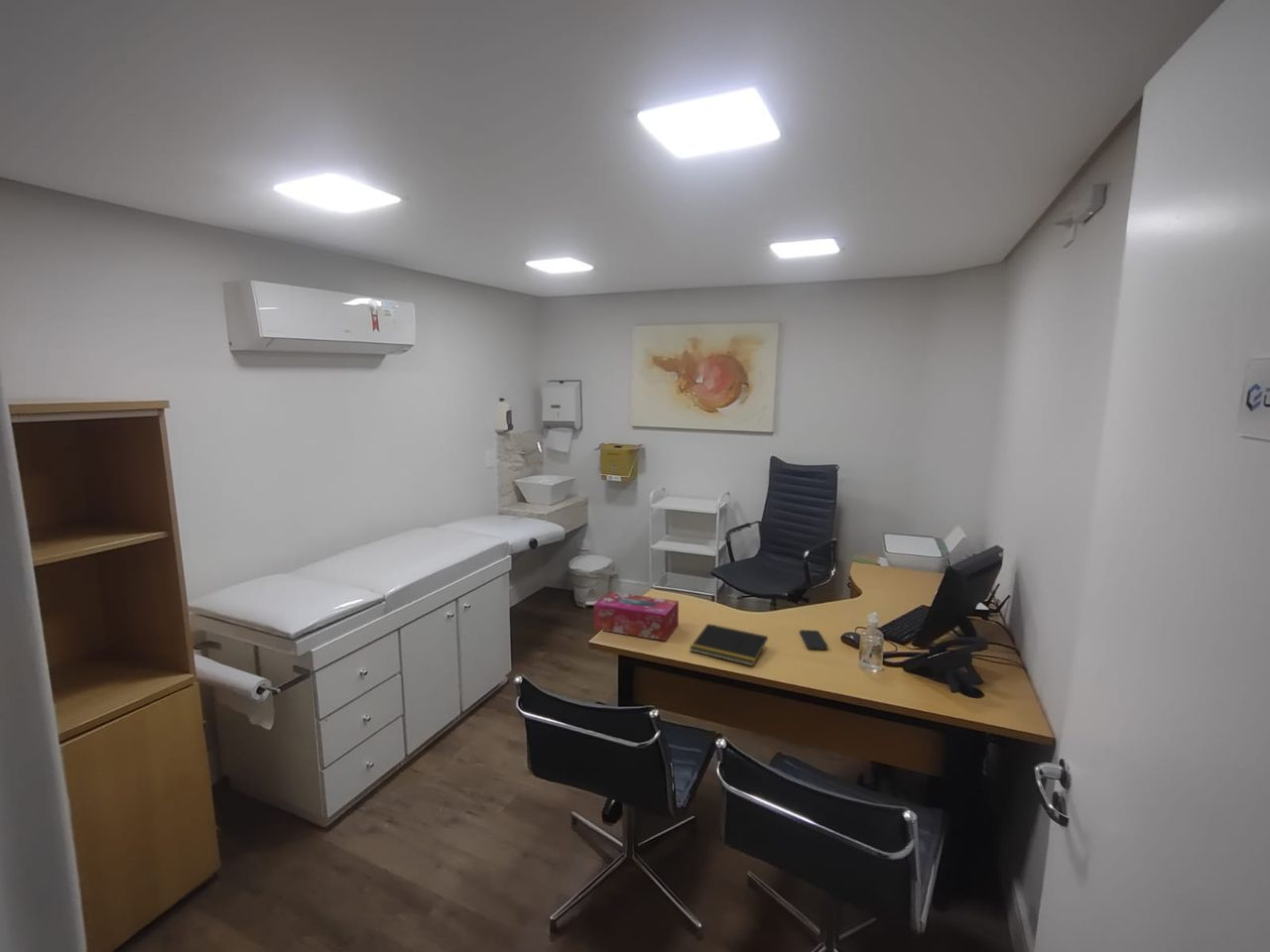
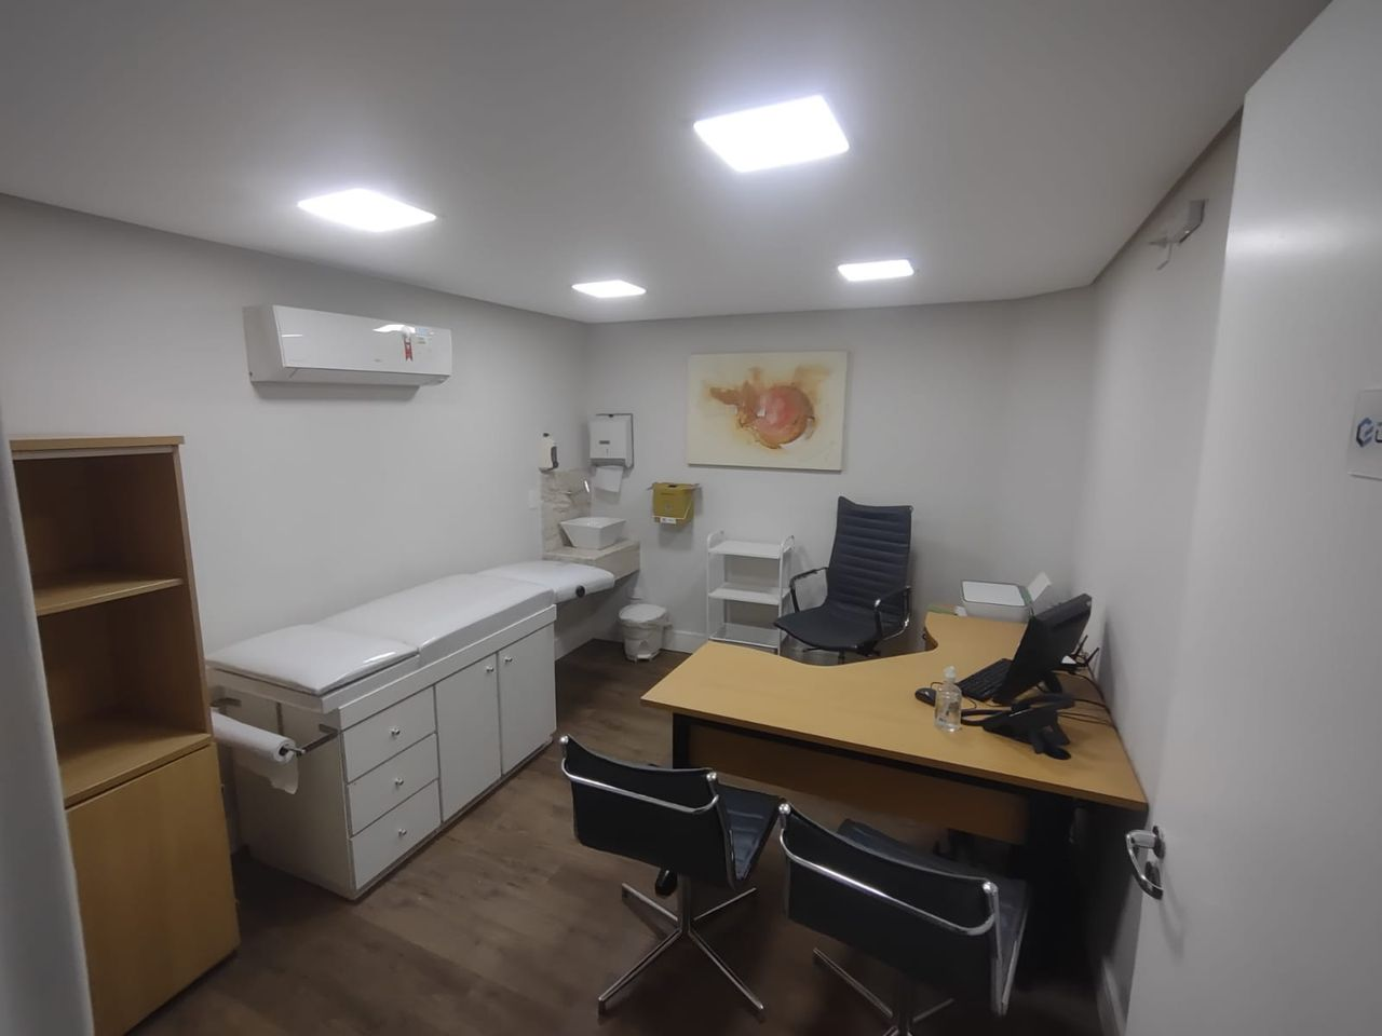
- smartphone [799,629,828,651]
- tissue box [593,591,680,642]
- notepad [689,623,769,667]
